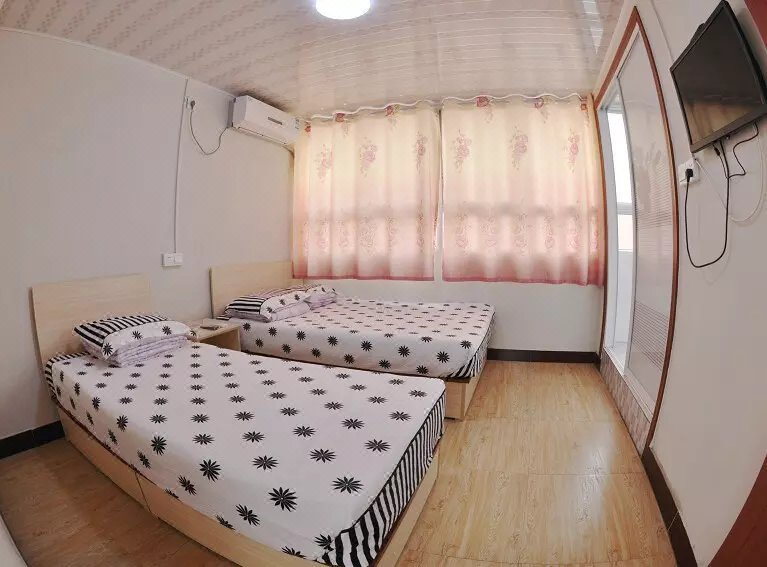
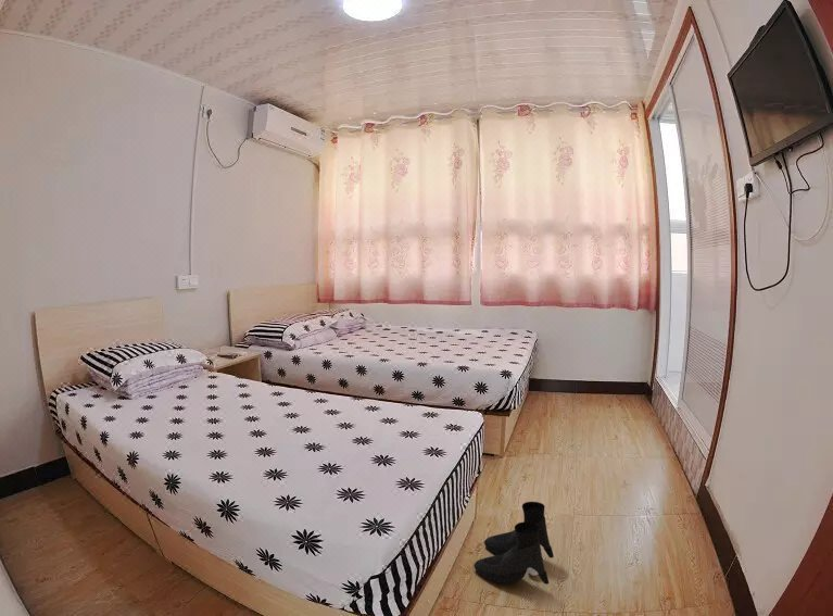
+ boots [472,501,555,586]
